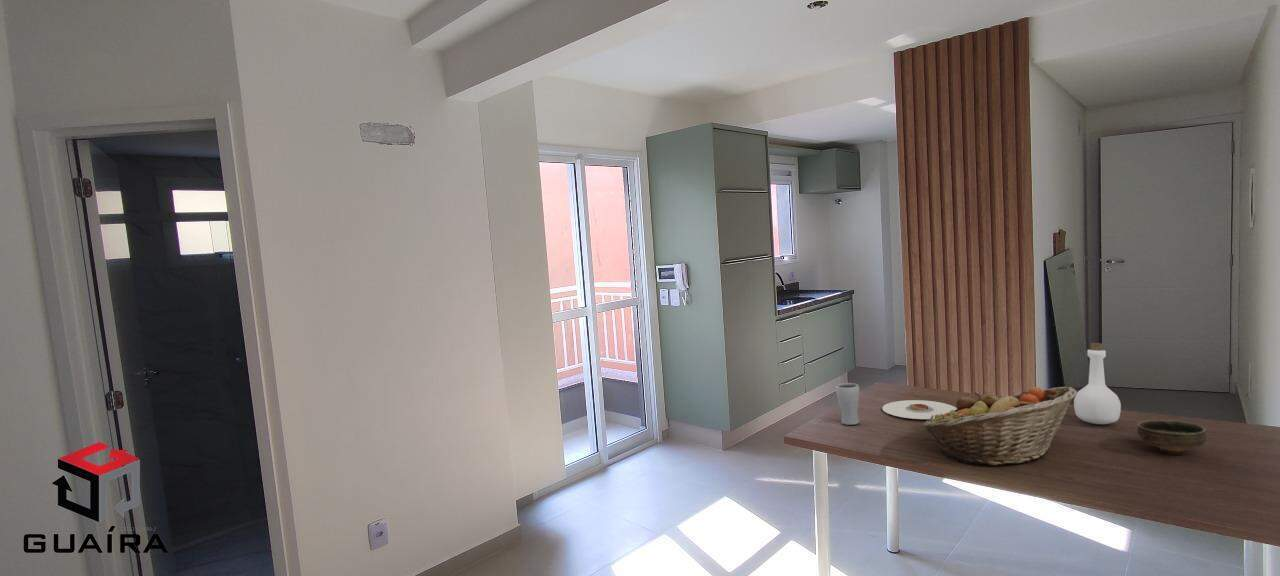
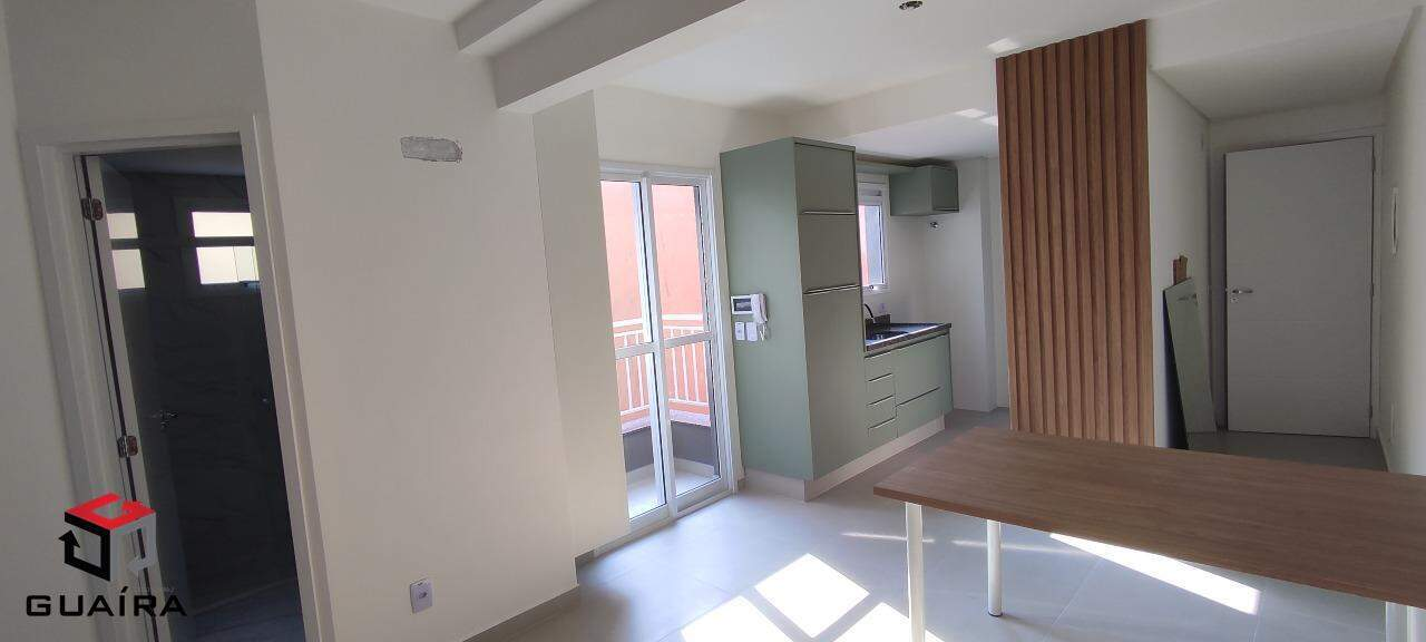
- bowl [1136,419,1207,456]
- bottle [1073,342,1122,425]
- drinking glass [835,382,860,426]
- plate [881,399,958,420]
- fruit basket [921,386,1077,466]
